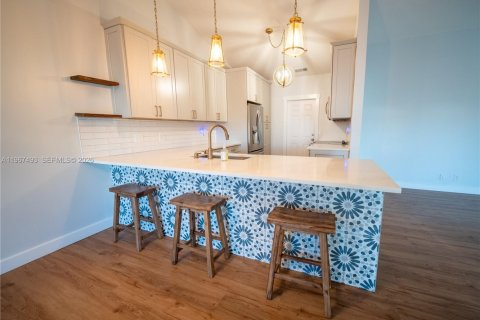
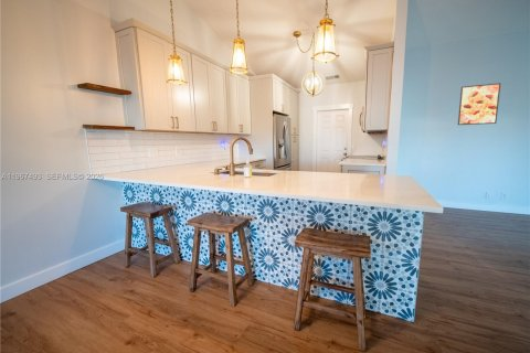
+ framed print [457,82,501,126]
